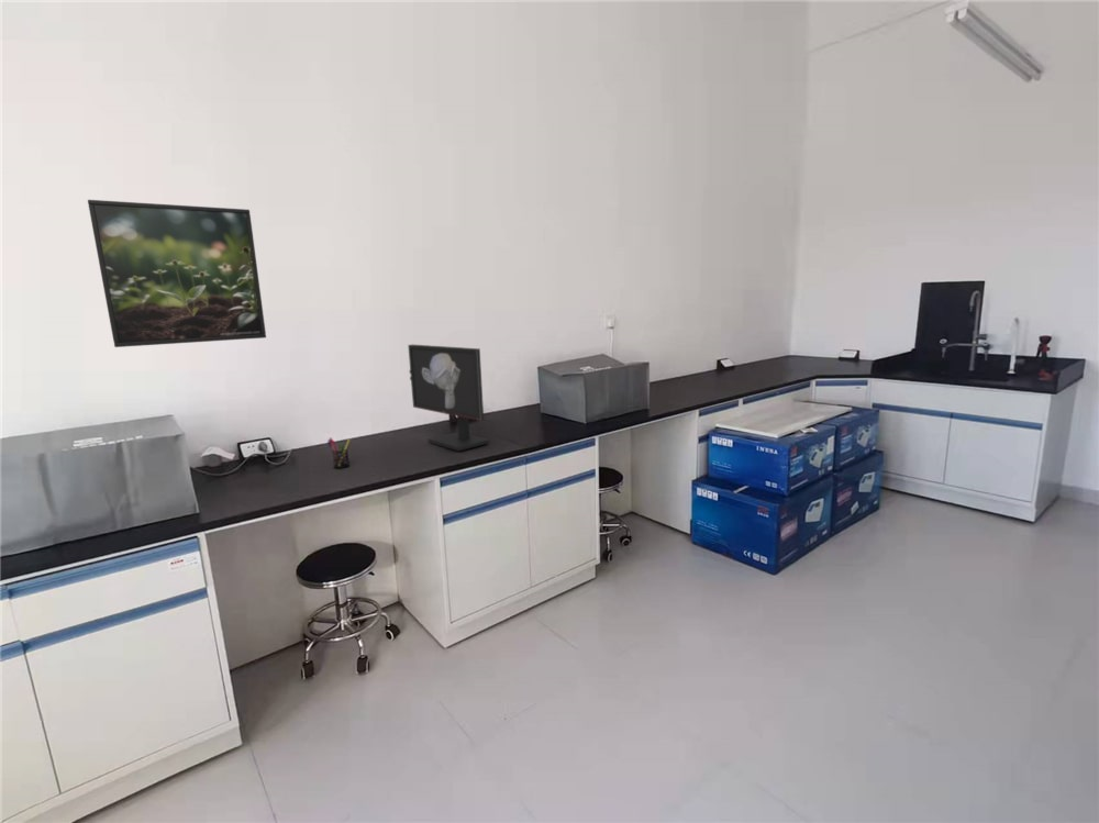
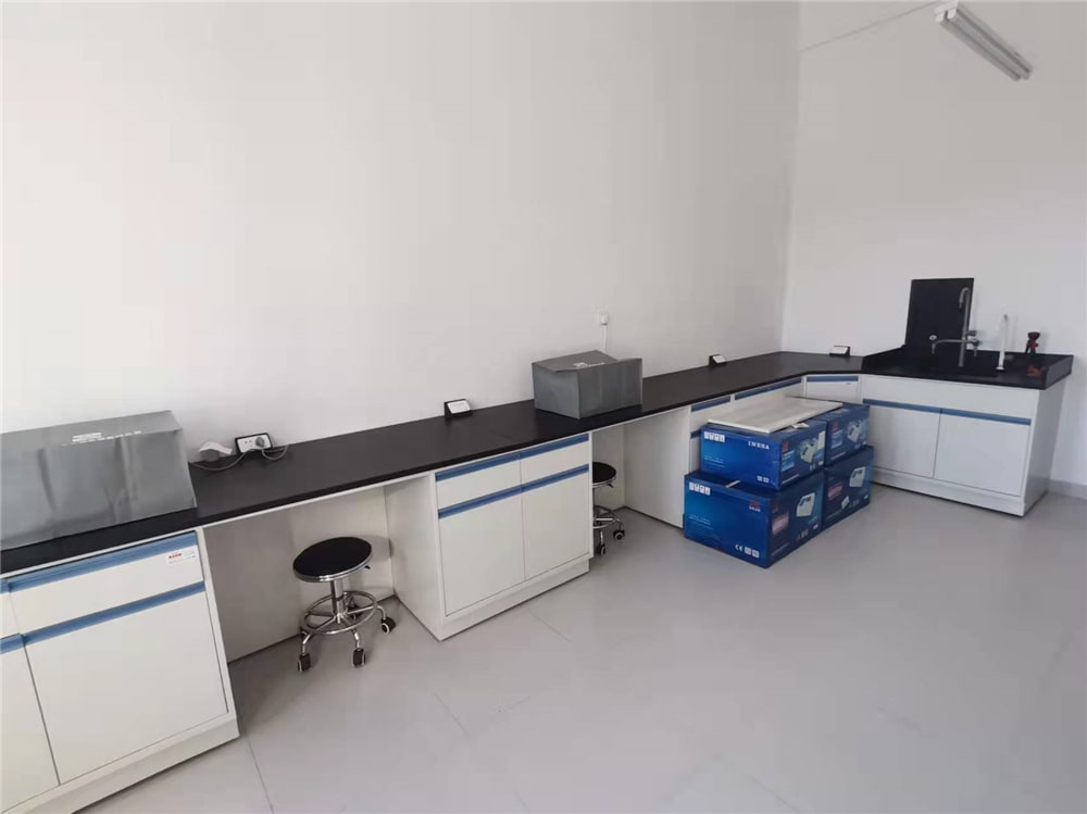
- pen holder [326,436,352,469]
- monitor [407,344,490,453]
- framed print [87,199,267,348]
